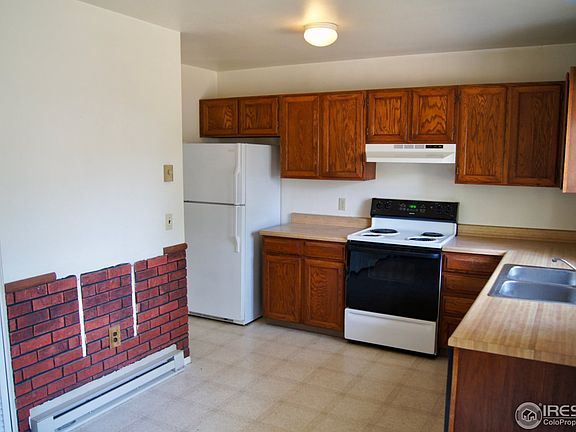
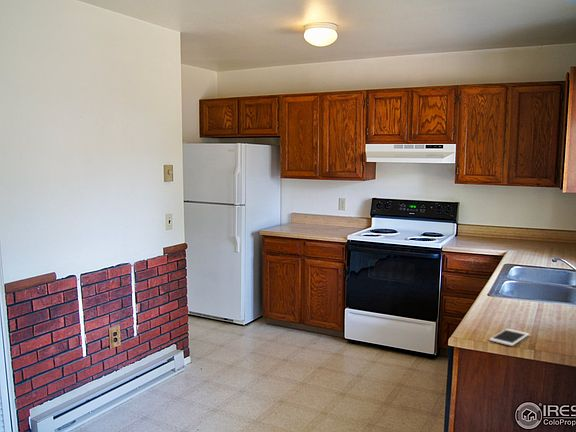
+ cell phone [489,328,530,347]
